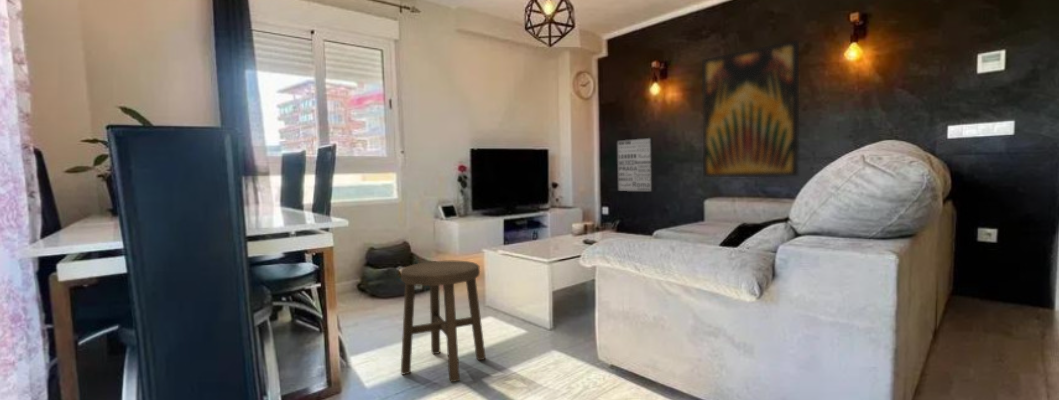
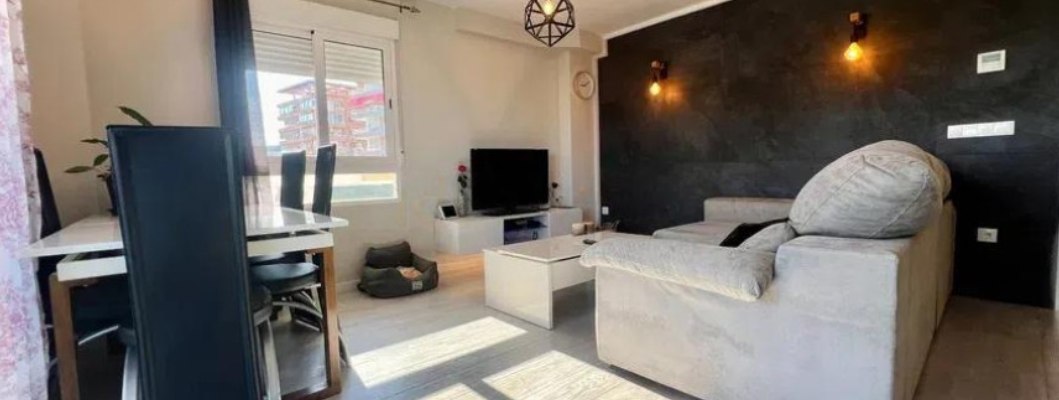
- wall art [615,136,655,193]
- stool [400,260,487,383]
- wall art [701,39,800,178]
